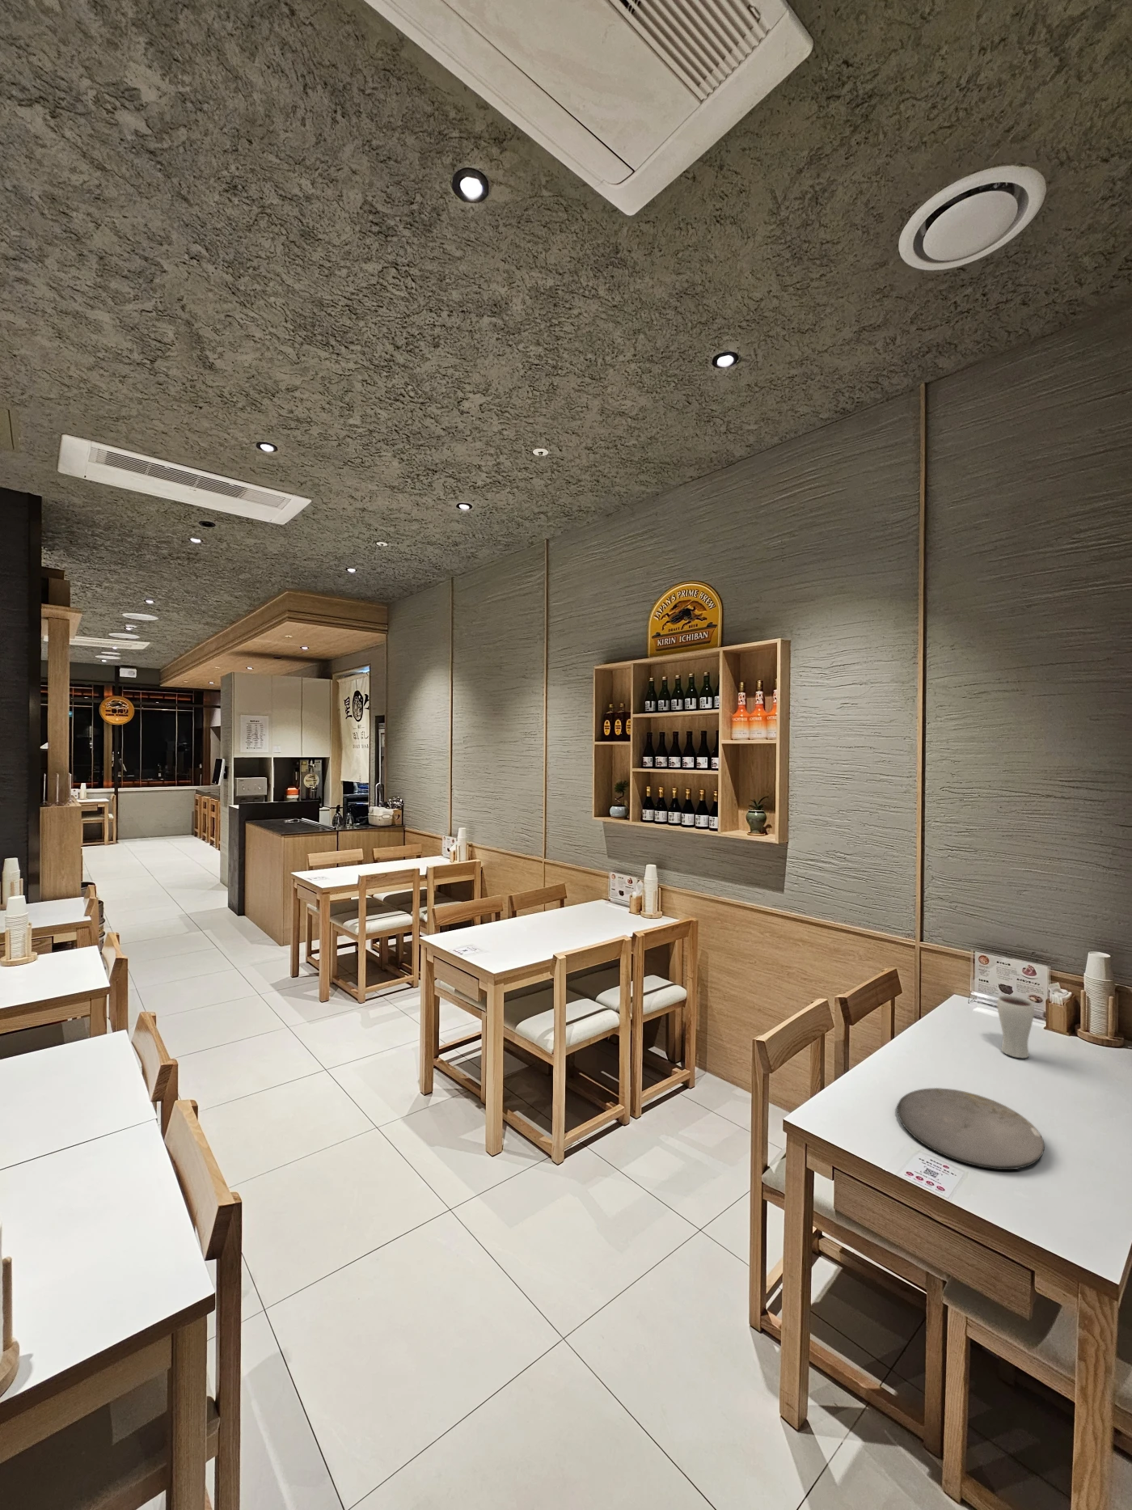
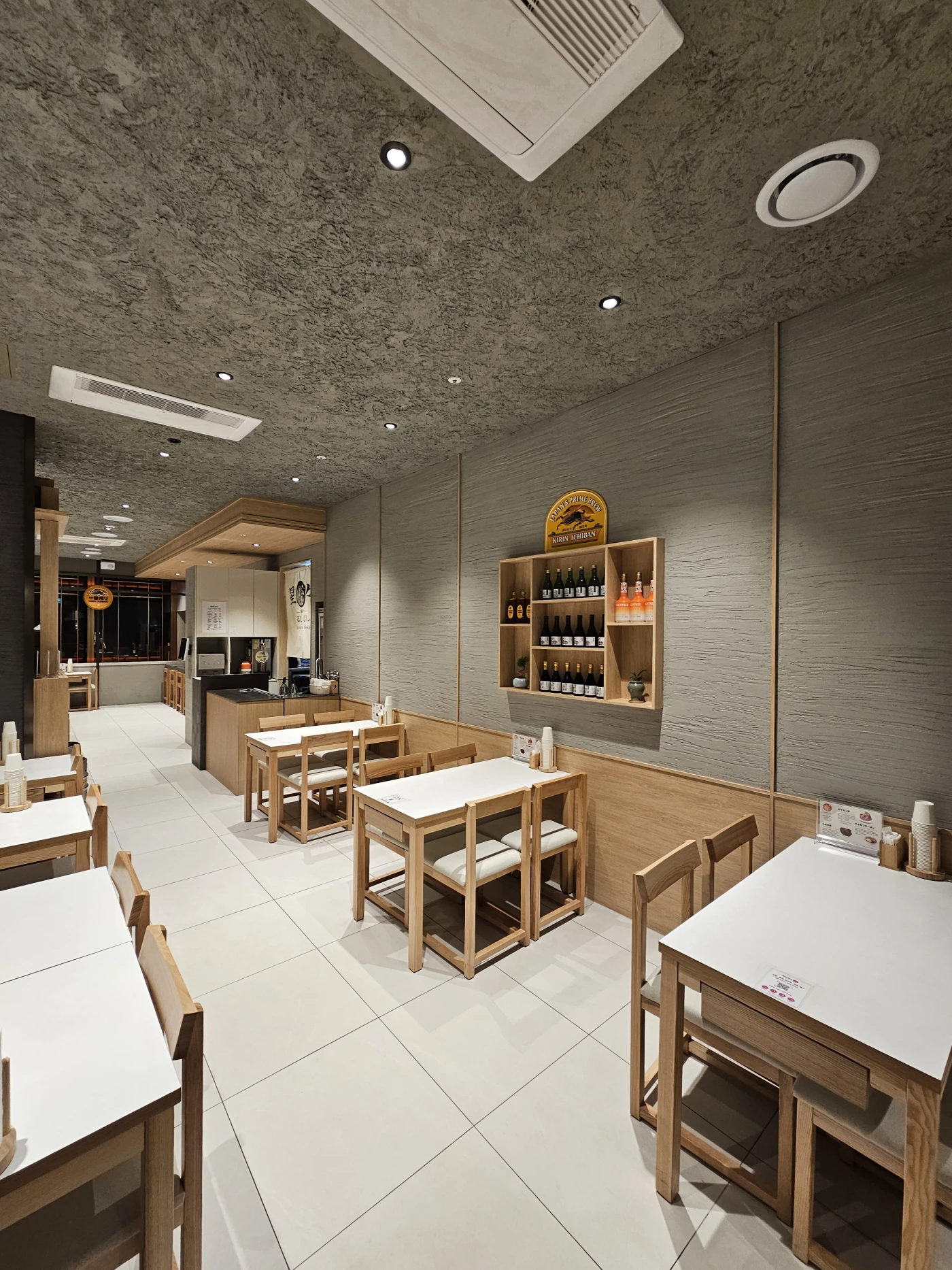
- plate [895,1087,1045,1170]
- drinking glass [996,995,1034,1058]
